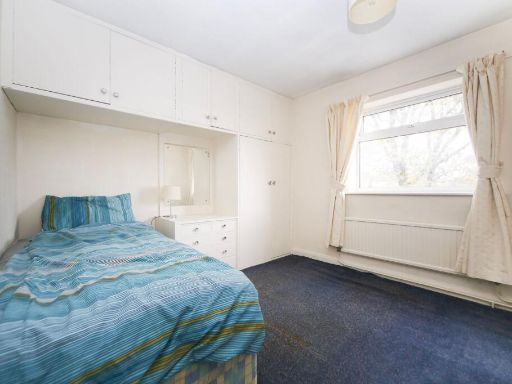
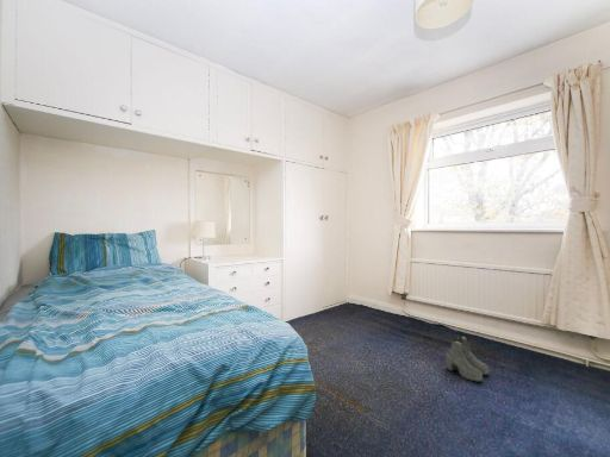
+ boots [444,333,490,383]
